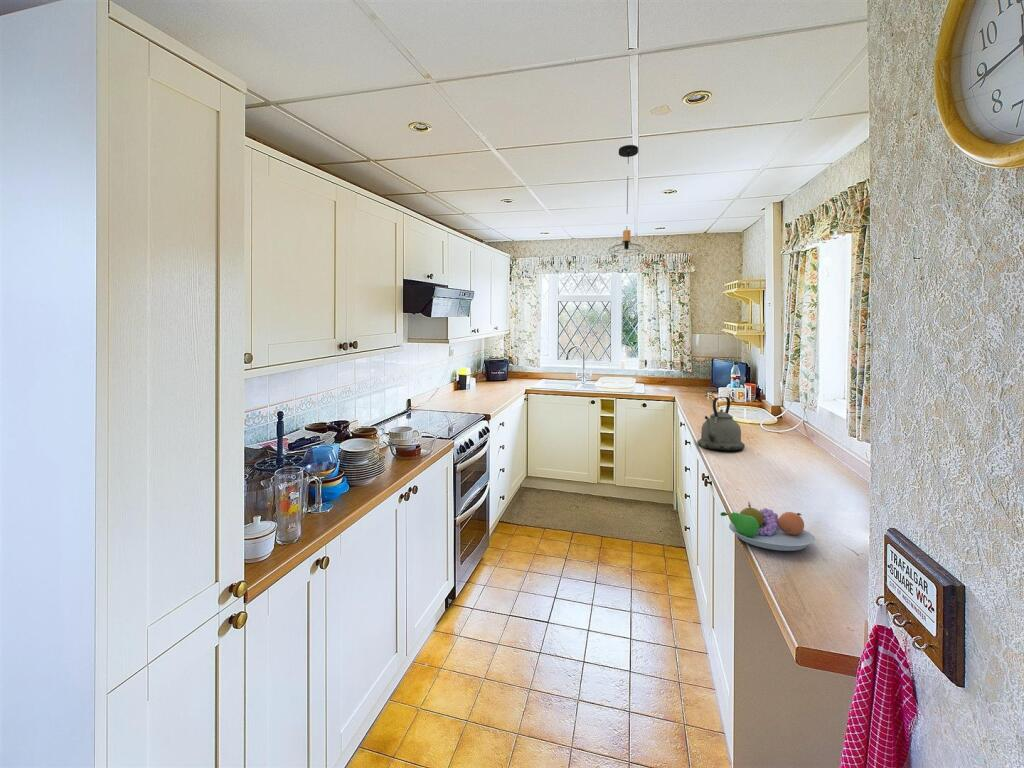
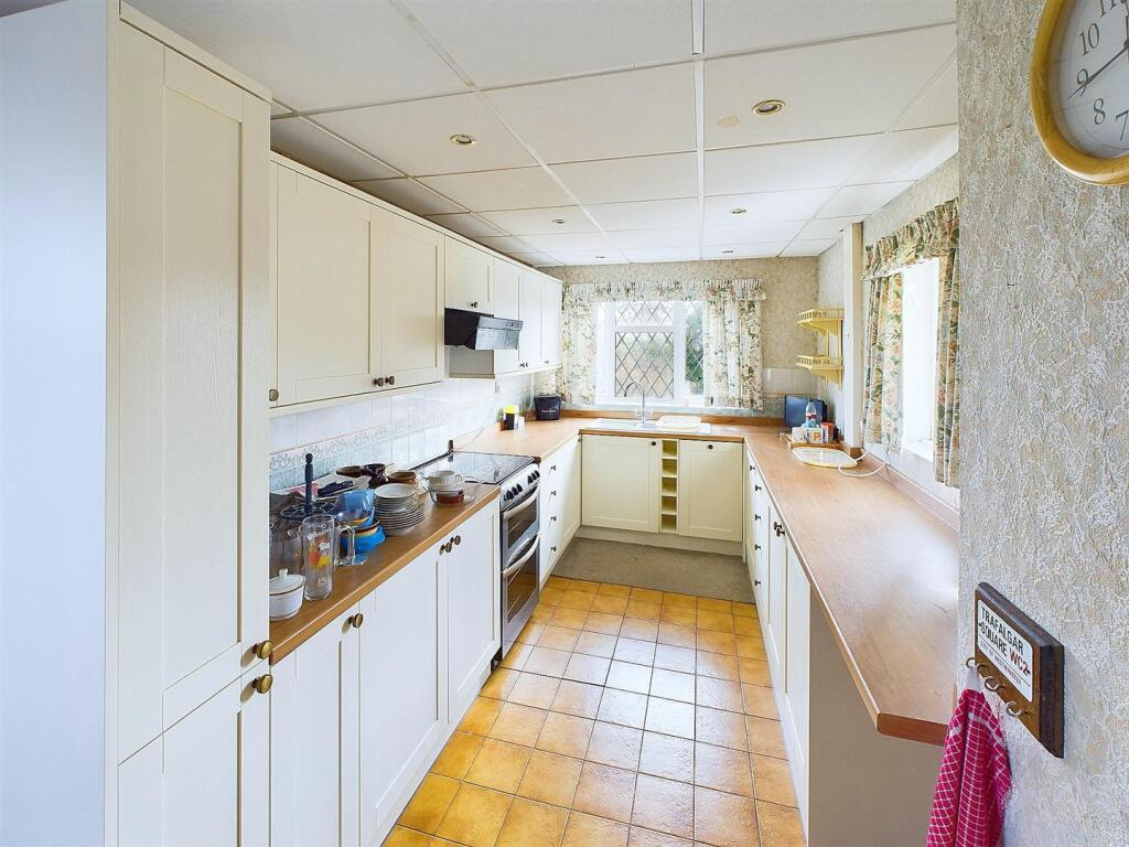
- kettle [696,396,746,451]
- pendant light [607,144,646,259]
- fruit bowl [719,501,816,552]
